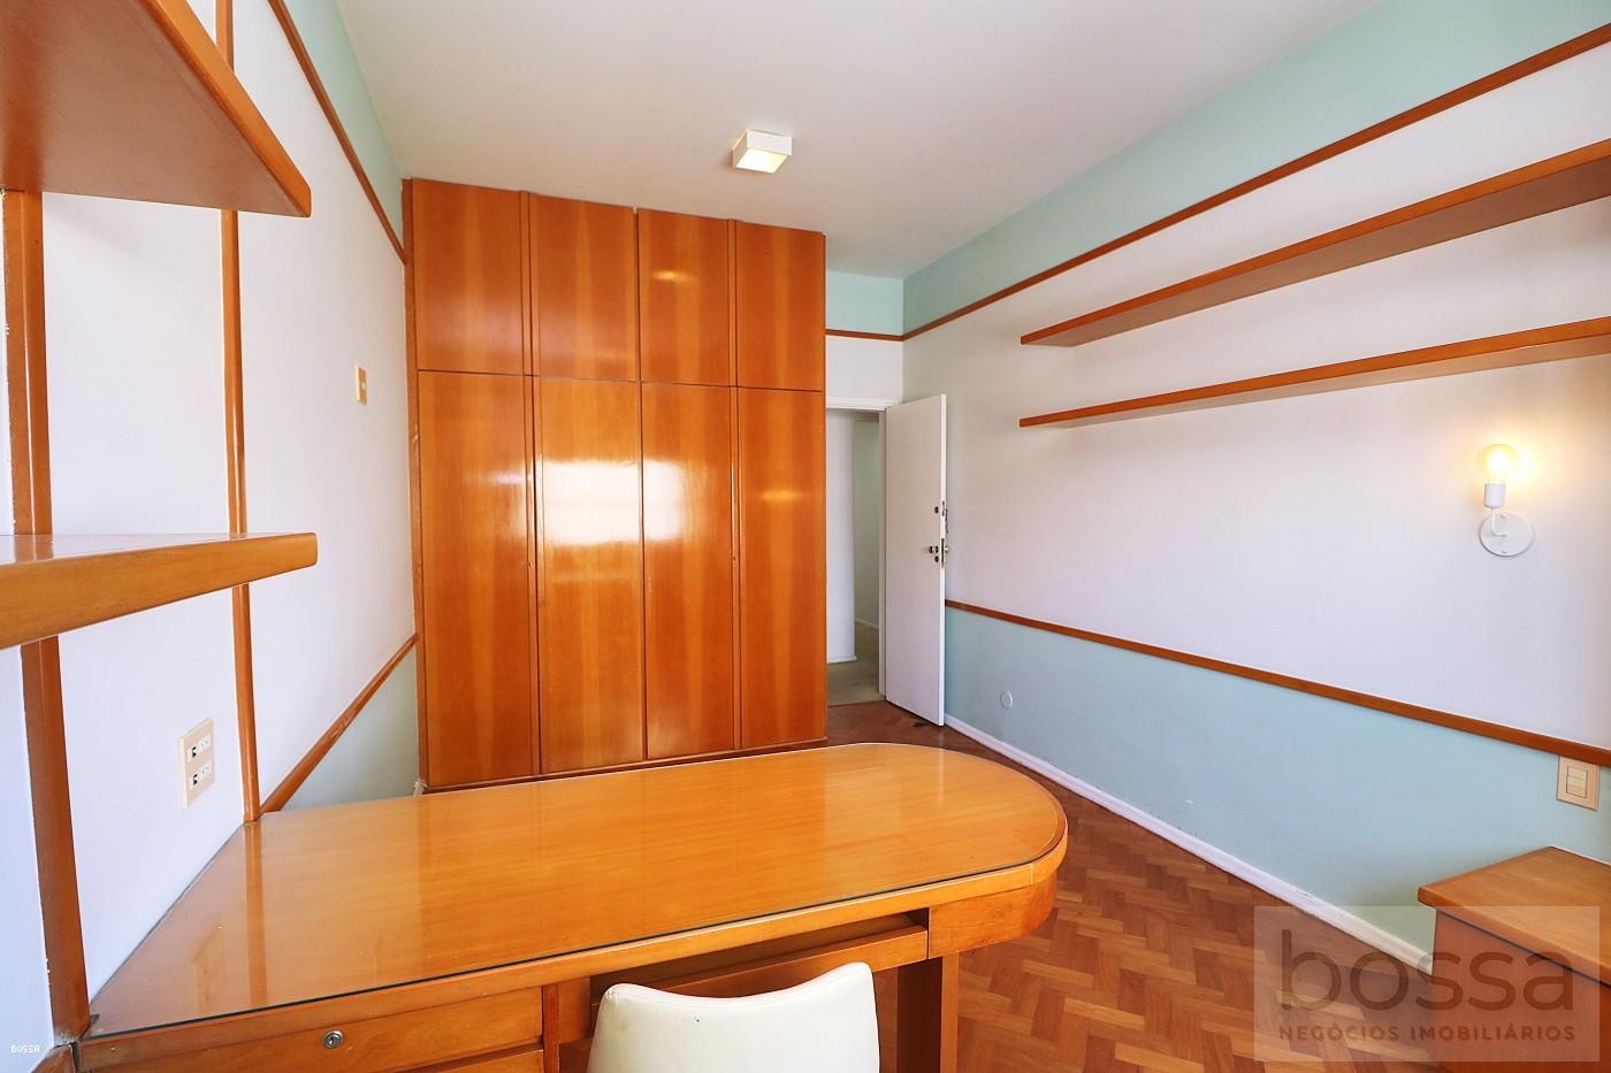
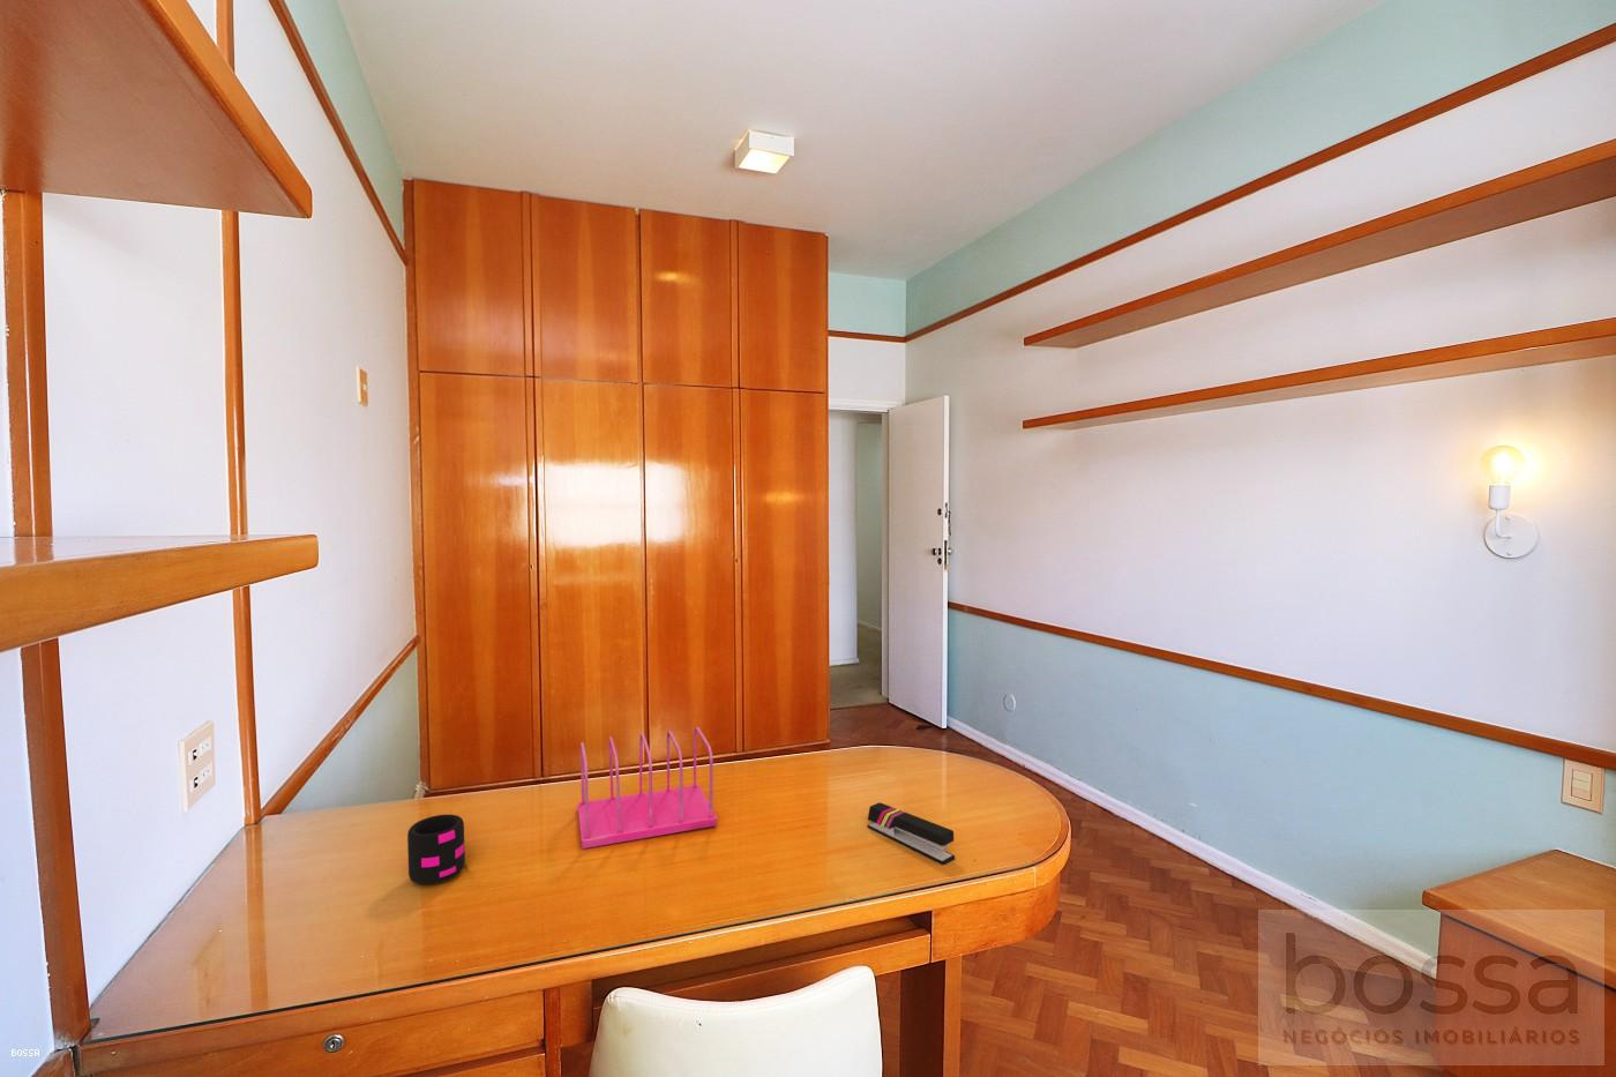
+ mug [406,814,466,886]
+ stapler [866,801,955,865]
+ file sorter [577,726,718,850]
